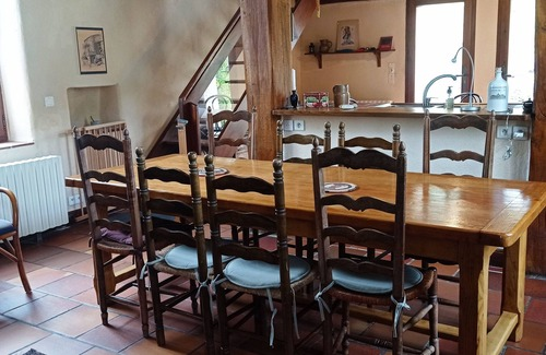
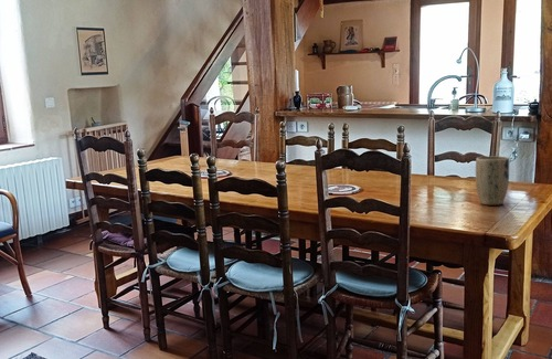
+ plant pot [475,155,510,207]
